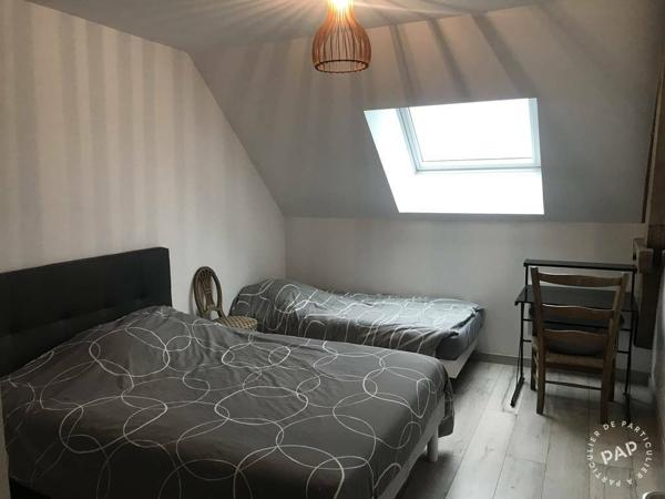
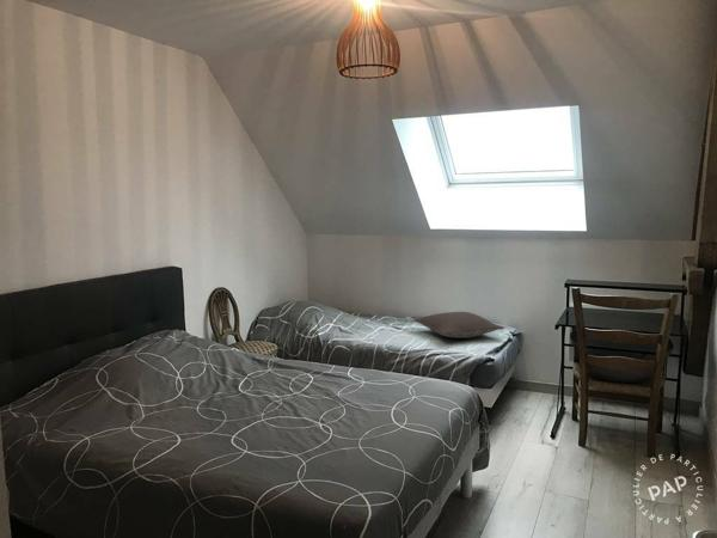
+ pillow [412,311,505,340]
